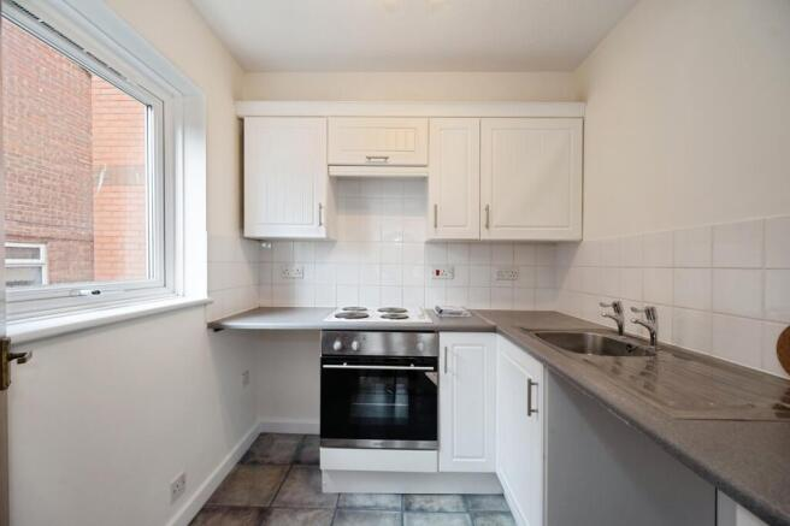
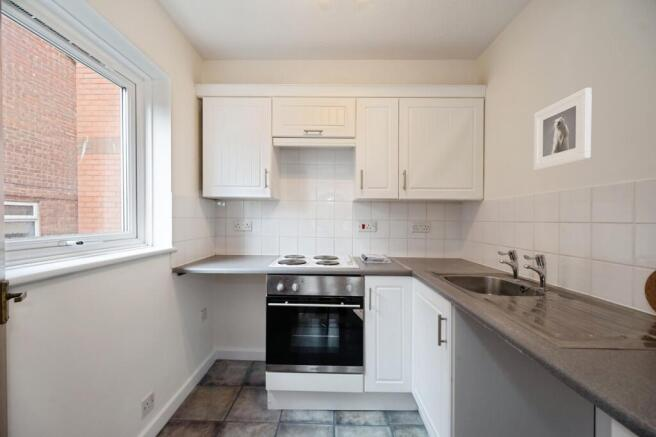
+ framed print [533,87,593,170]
